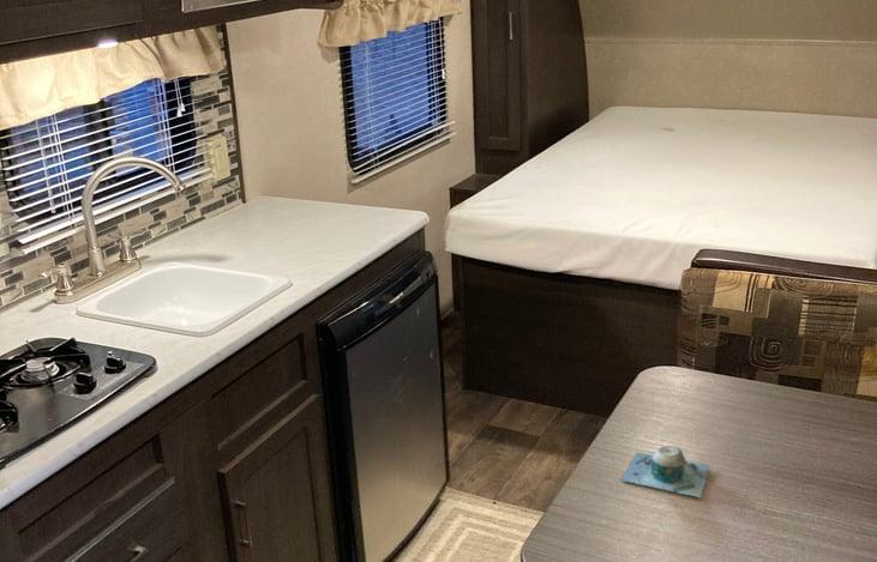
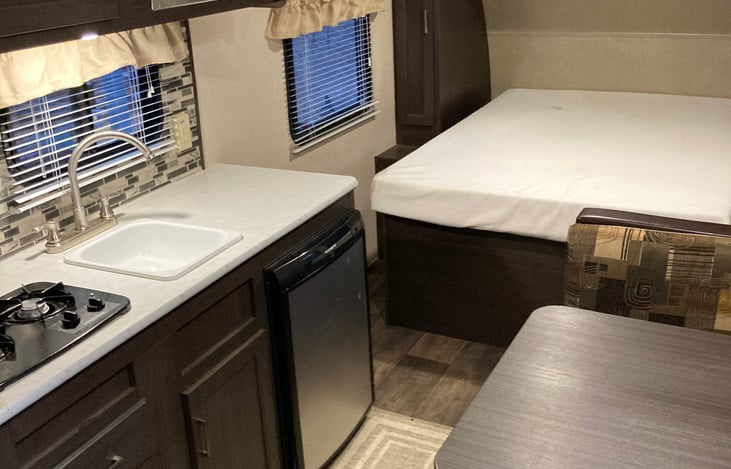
- mug [620,445,711,498]
